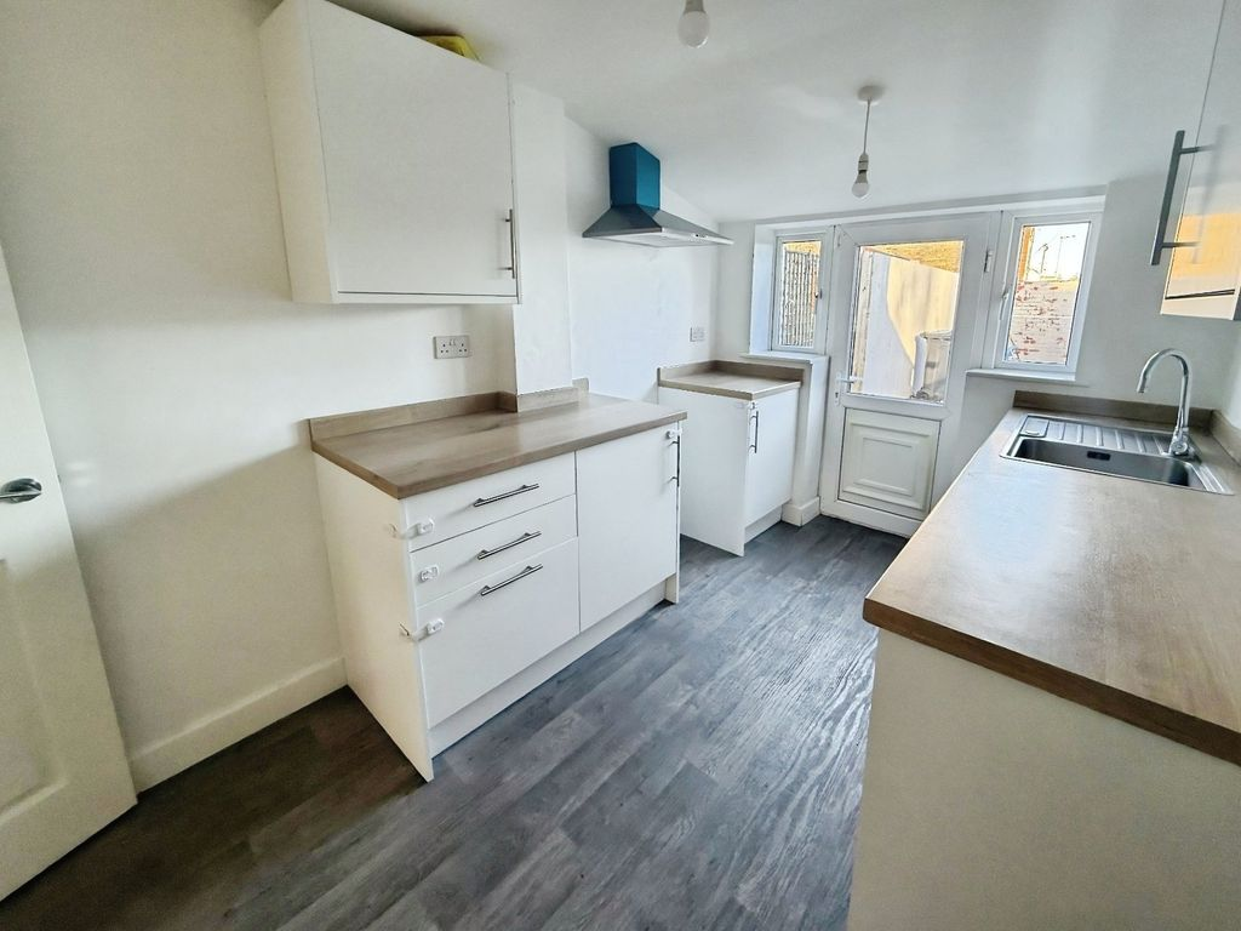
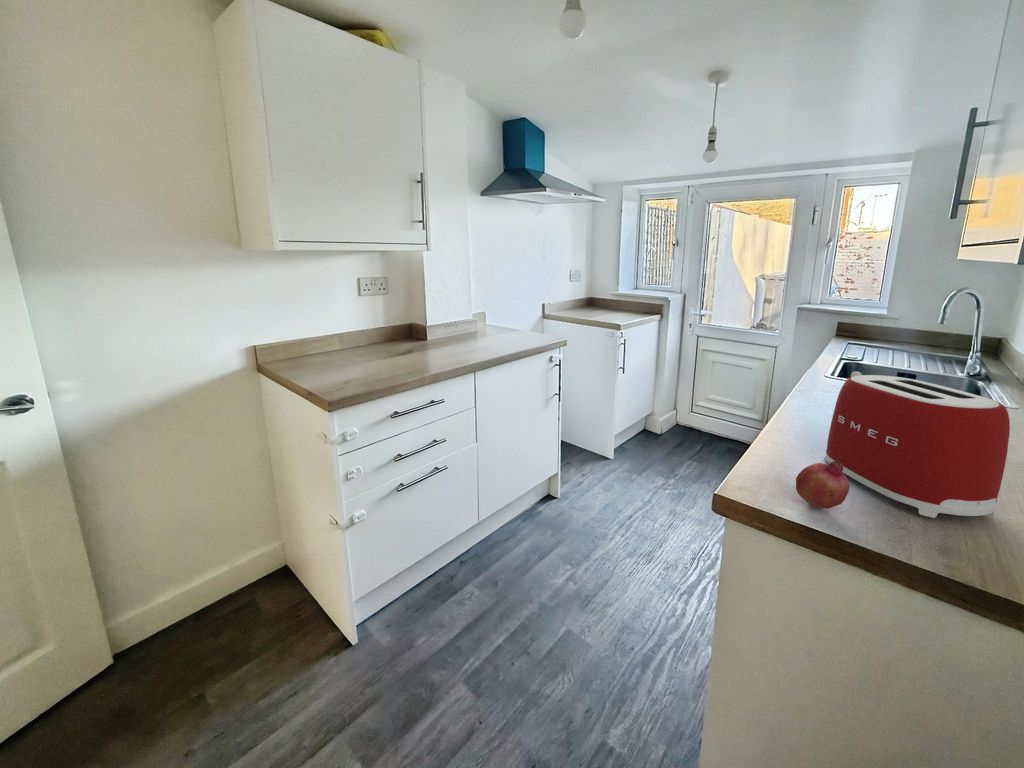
+ toaster [824,370,1011,519]
+ fruit [795,461,850,509]
